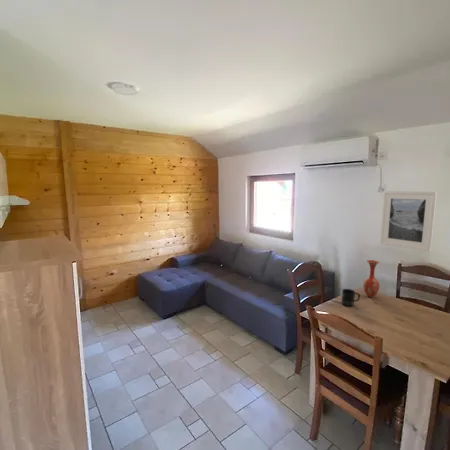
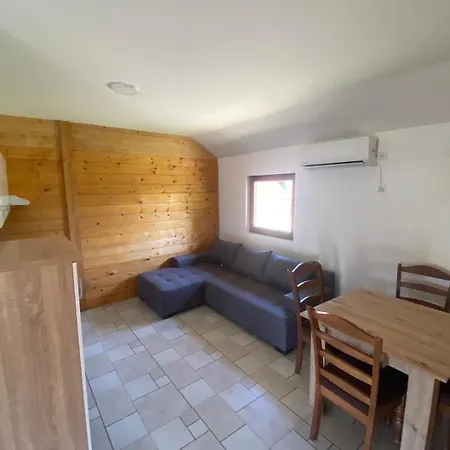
- mug [341,288,361,307]
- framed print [379,190,438,253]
- vase [362,259,381,299]
